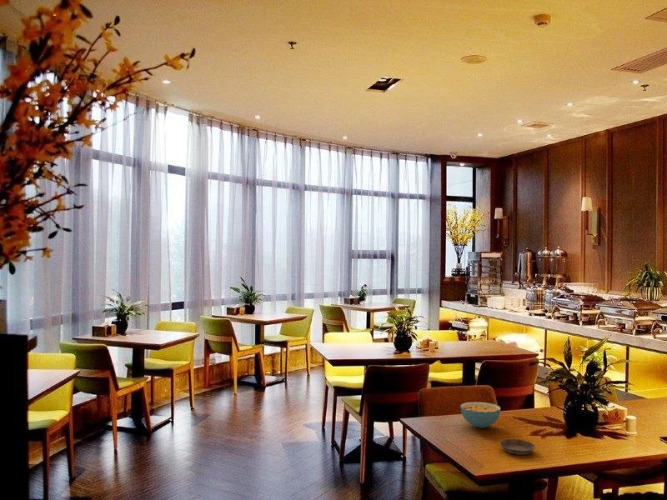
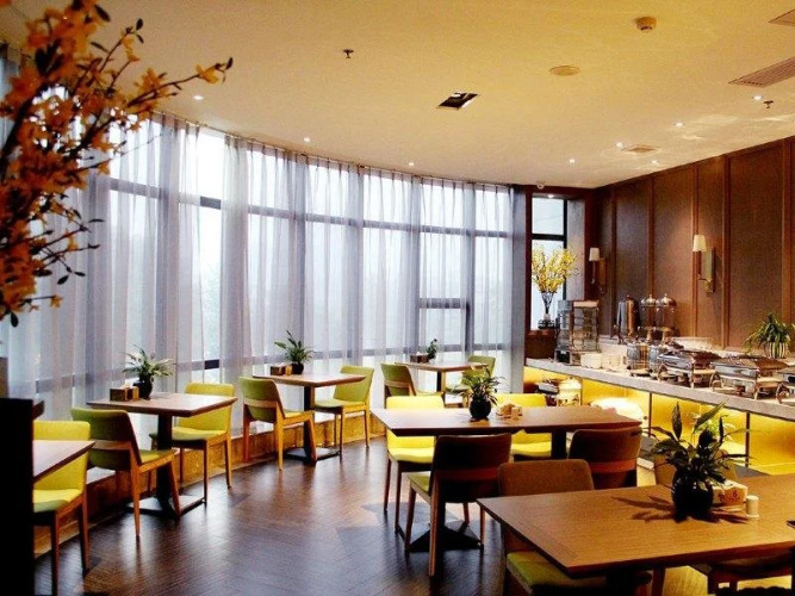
- cereal bowl [460,401,501,429]
- saucer [499,438,536,456]
